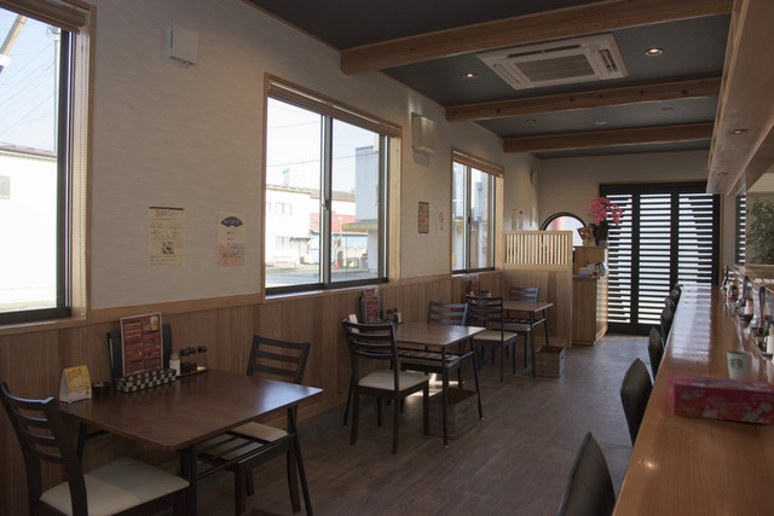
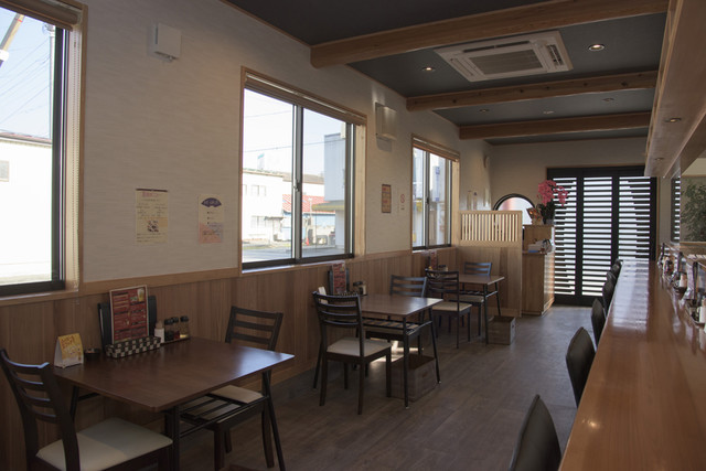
- tissue box [666,373,774,425]
- dixie cup [726,349,752,381]
